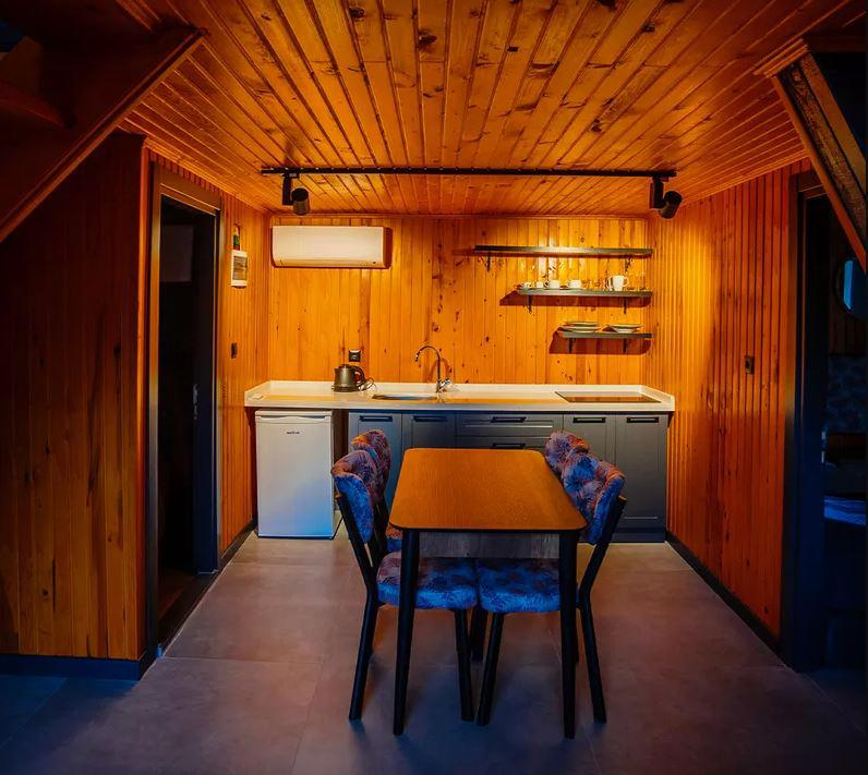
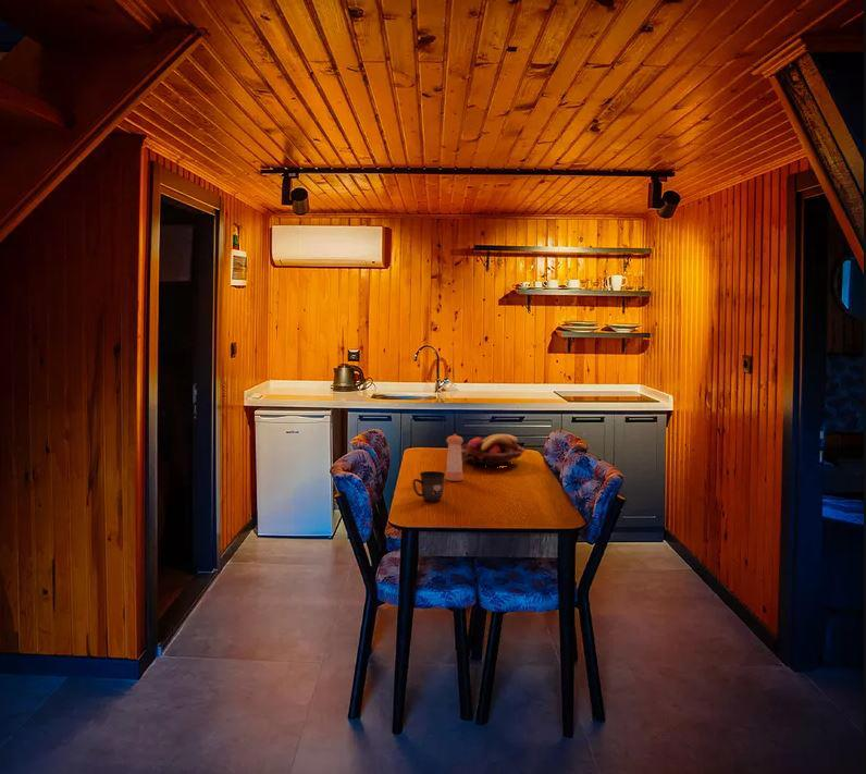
+ mug [412,470,446,503]
+ fruit basket [461,433,528,467]
+ pepper shaker [445,433,465,482]
